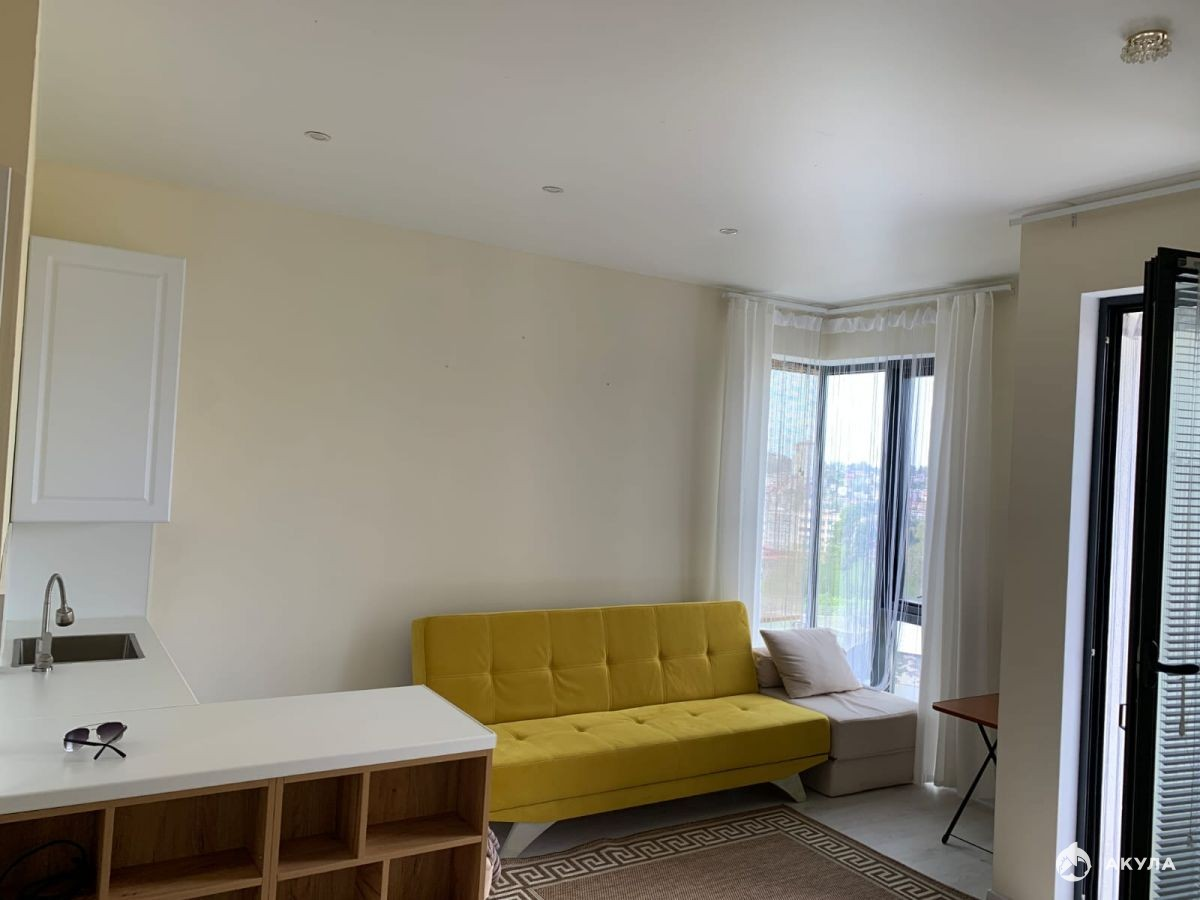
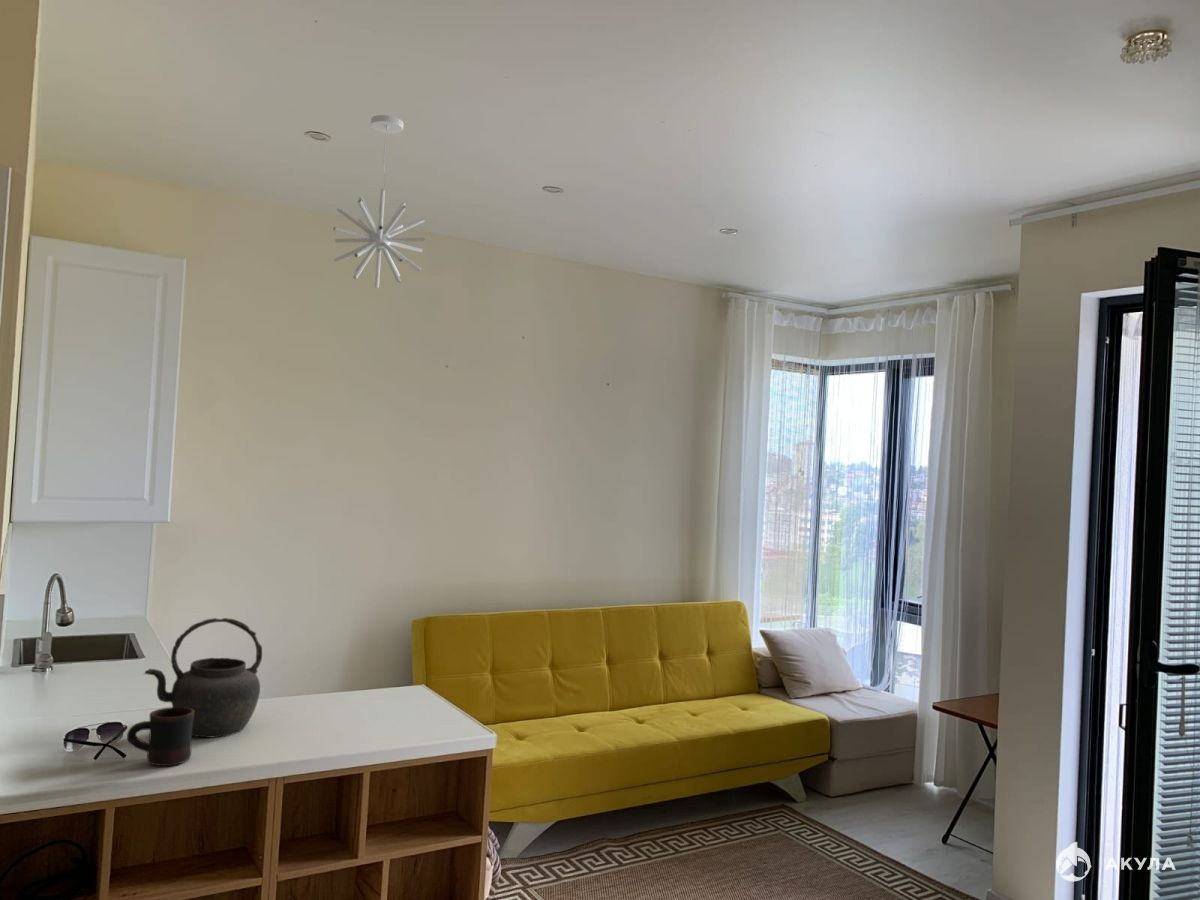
+ mug [126,706,194,767]
+ kettle [143,617,263,739]
+ pendant light [332,114,427,289]
